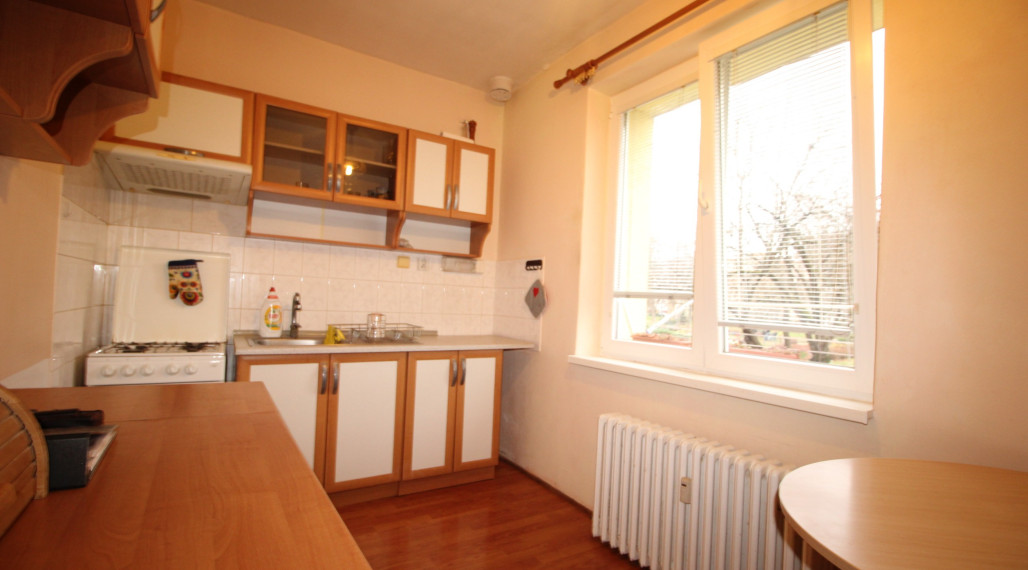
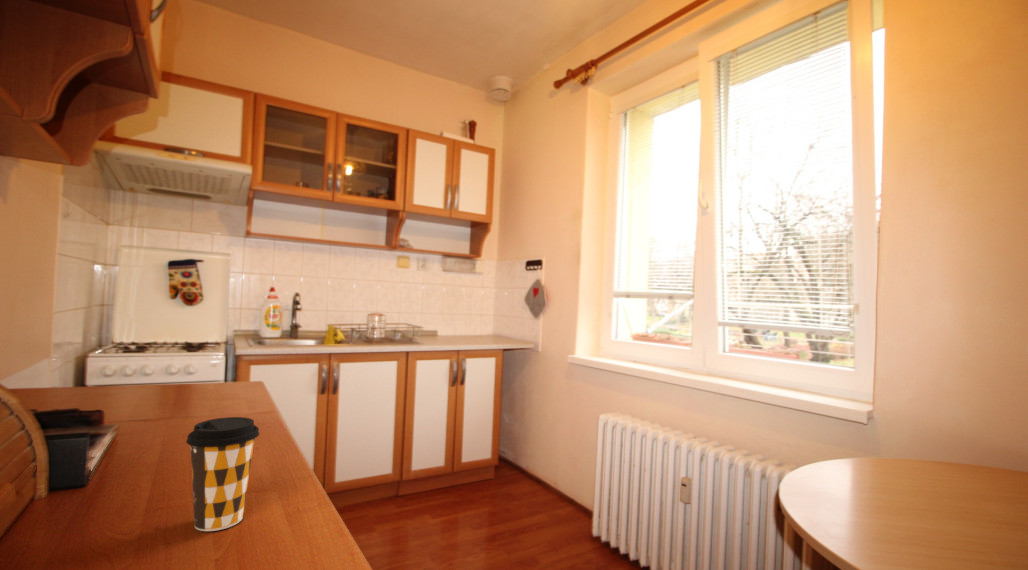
+ coffee cup [185,416,260,532]
